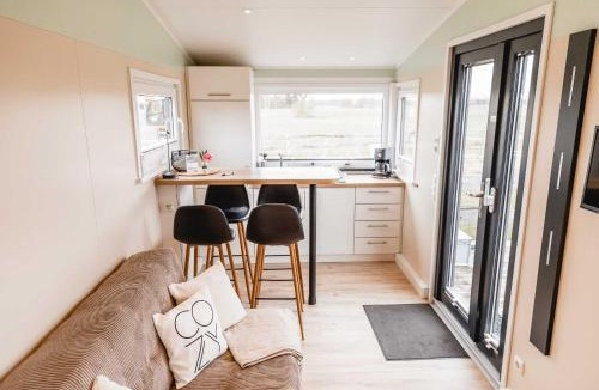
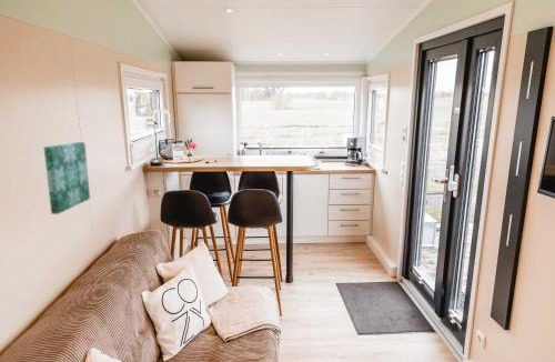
+ wall art [43,141,91,215]
